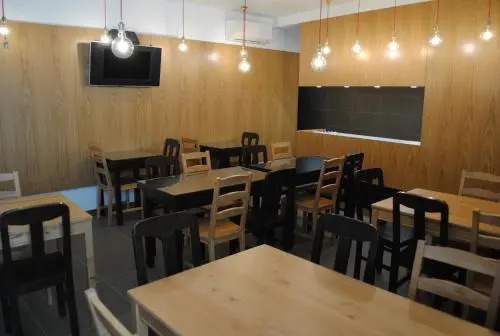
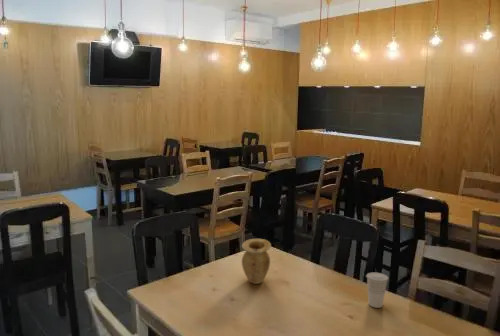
+ vase [241,238,272,285]
+ cup [365,272,389,309]
